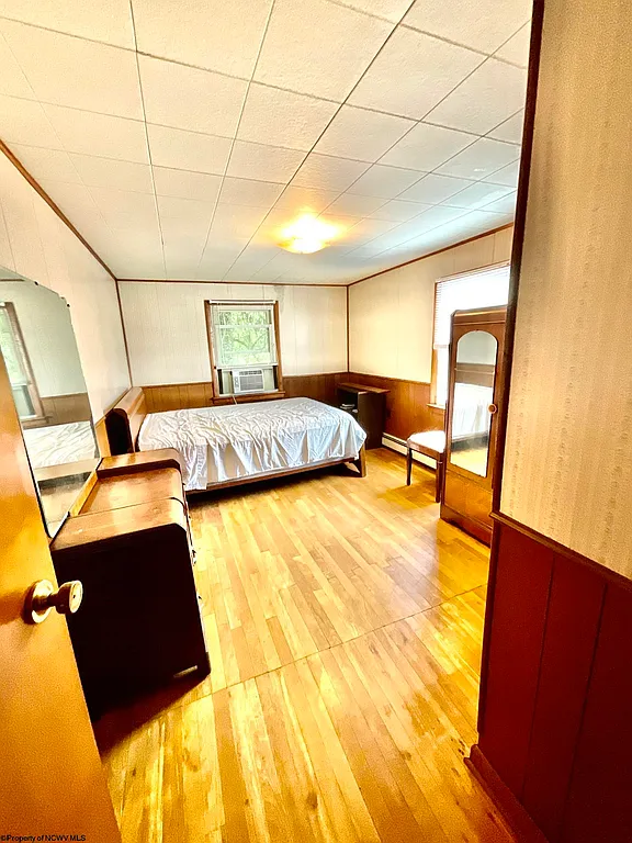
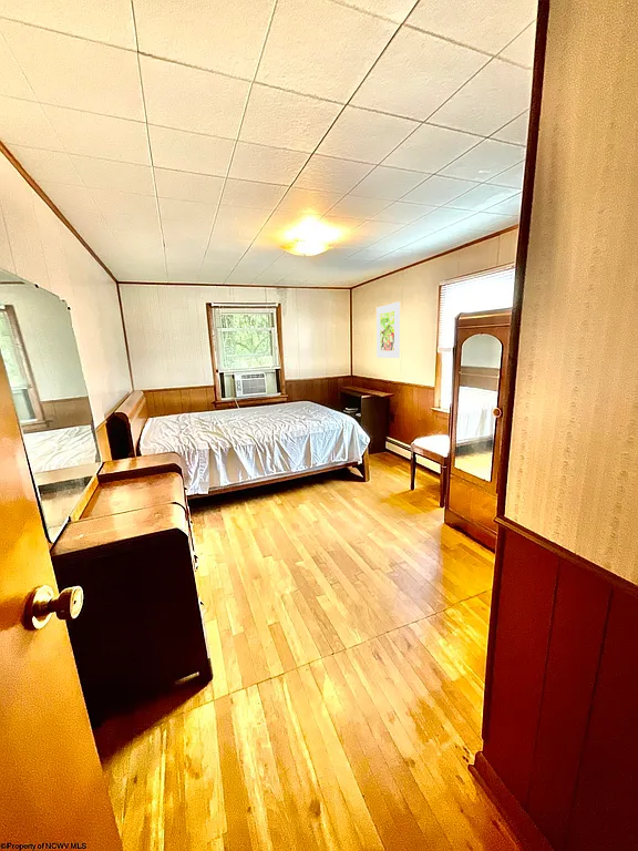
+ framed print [375,300,401,359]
